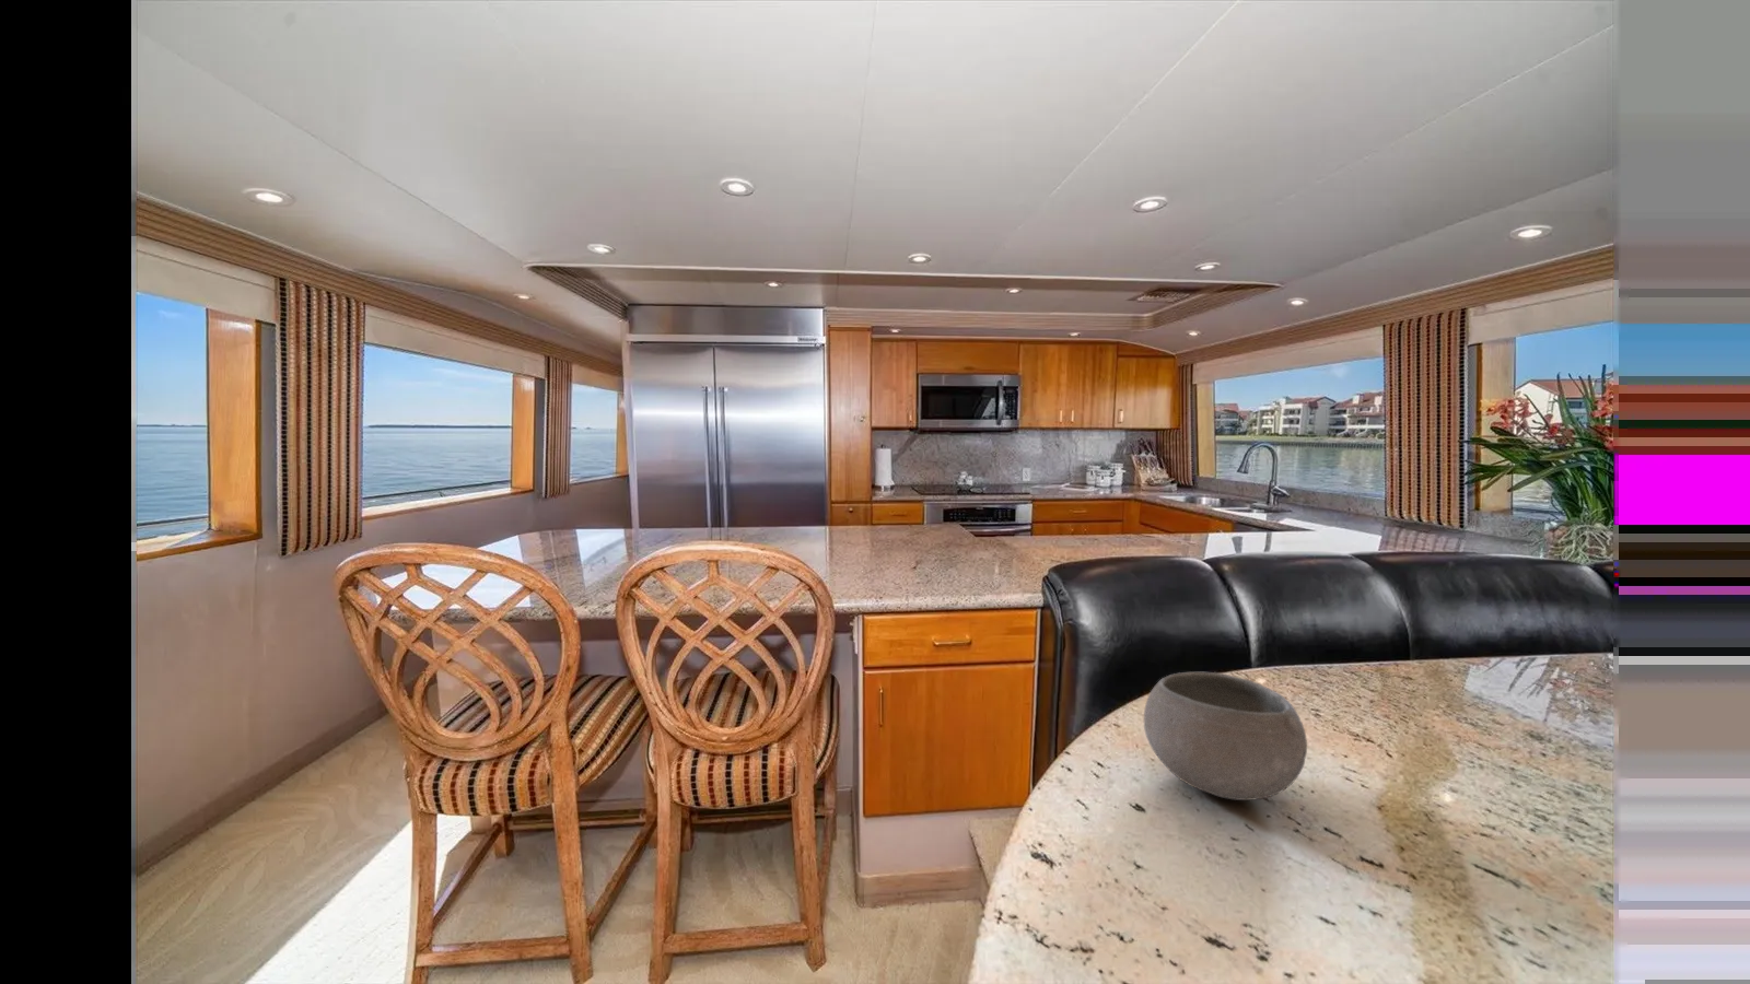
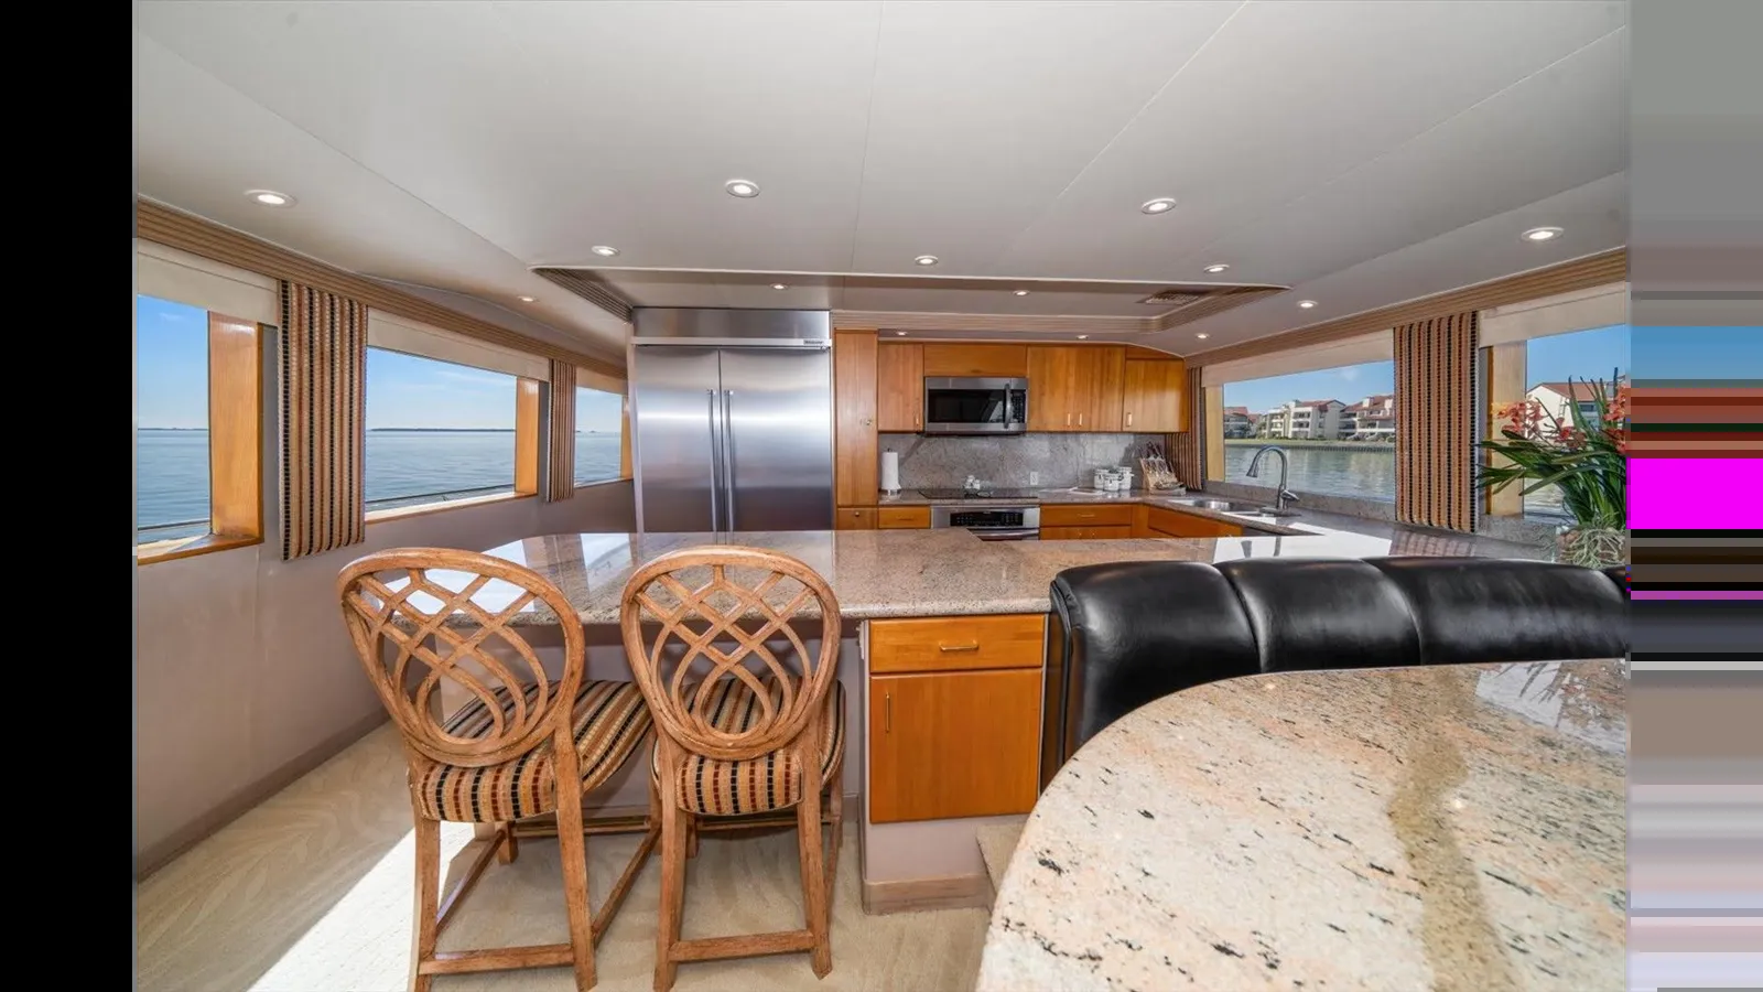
- ceramic bowl [1143,672,1308,801]
